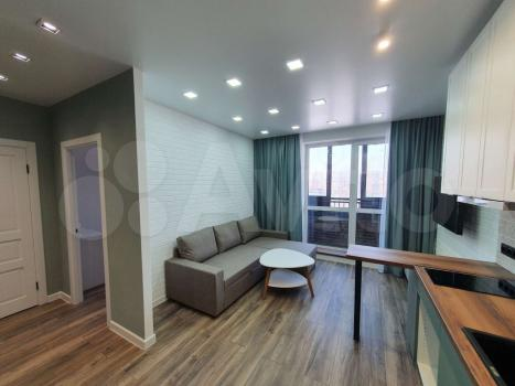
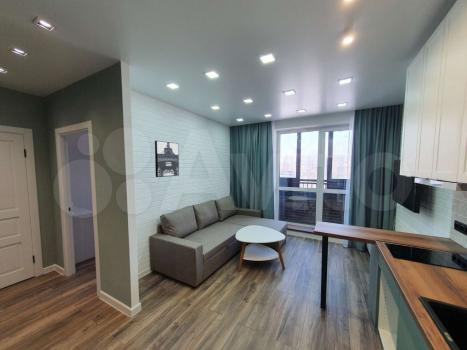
+ wall art [154,140,180,178]
